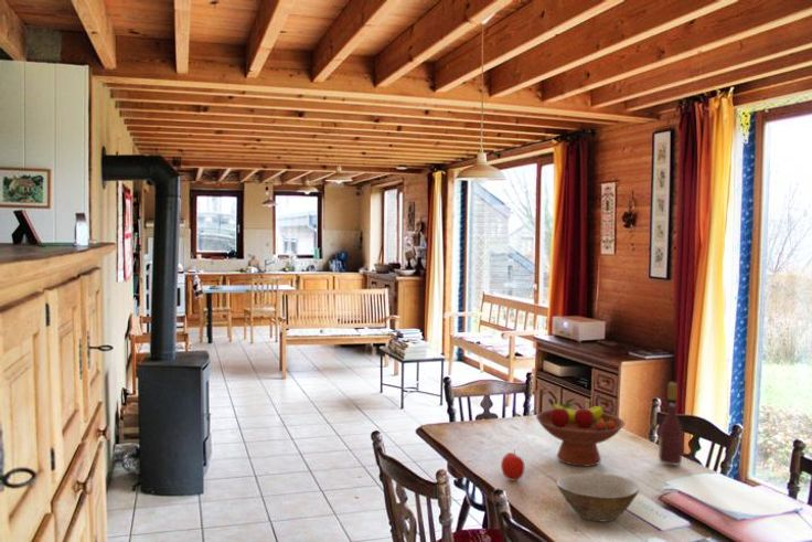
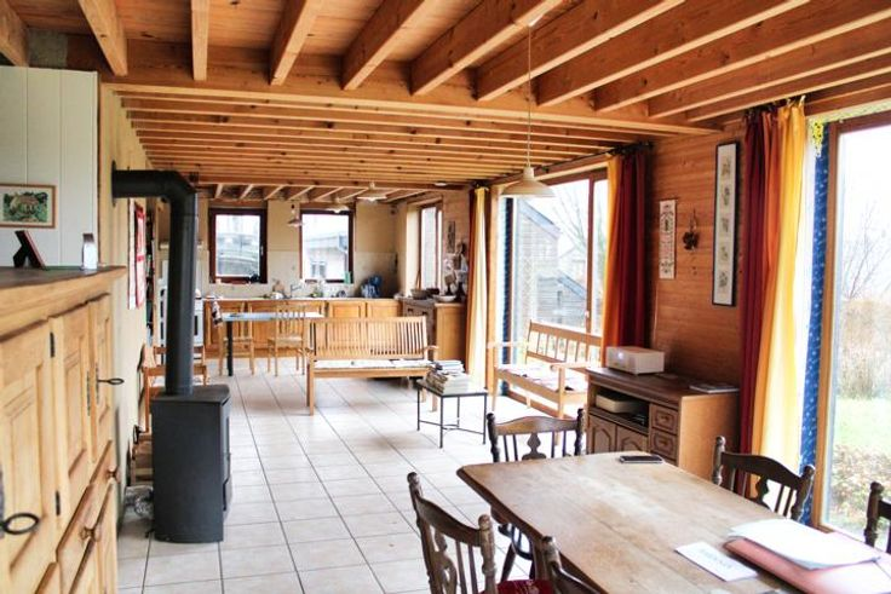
- bowl [555,472,640,522]
- fruit [500,449,525,482]
- wine bottle [658,382,683,466]
- fruit bowl [535,397,626,467]
